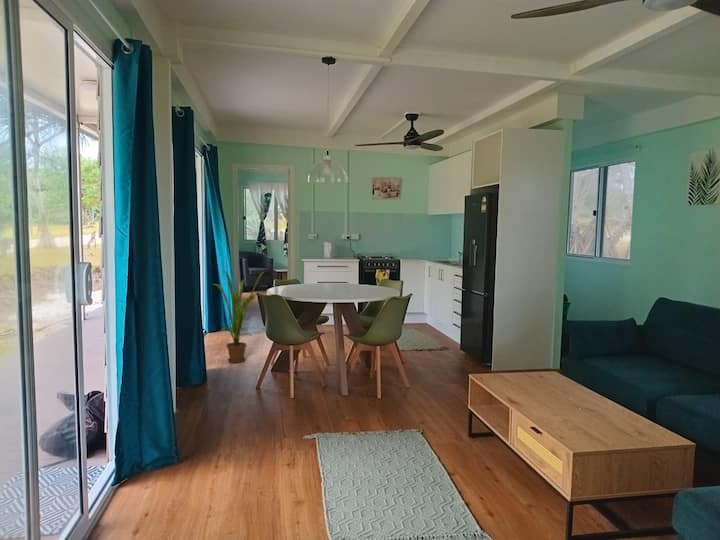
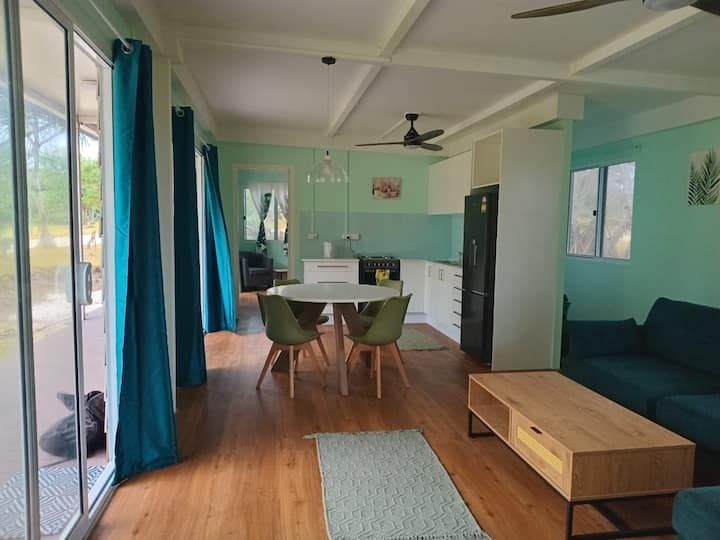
- house plant [213,268,264,364]
